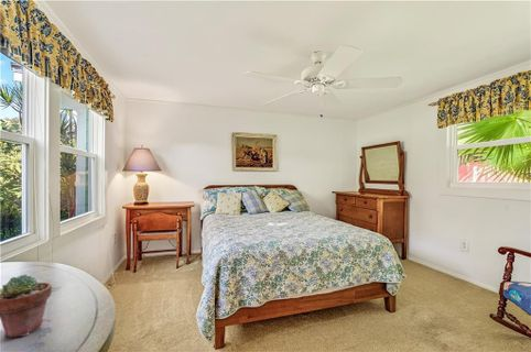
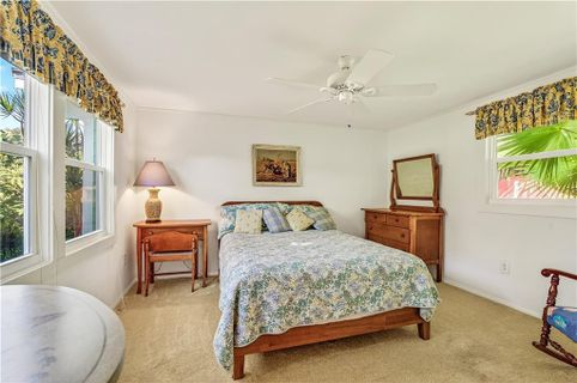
- potted succulent [0,274,53,339]
